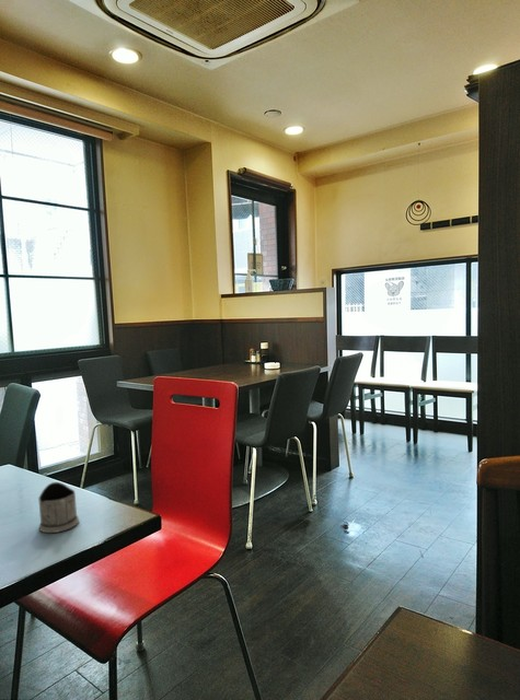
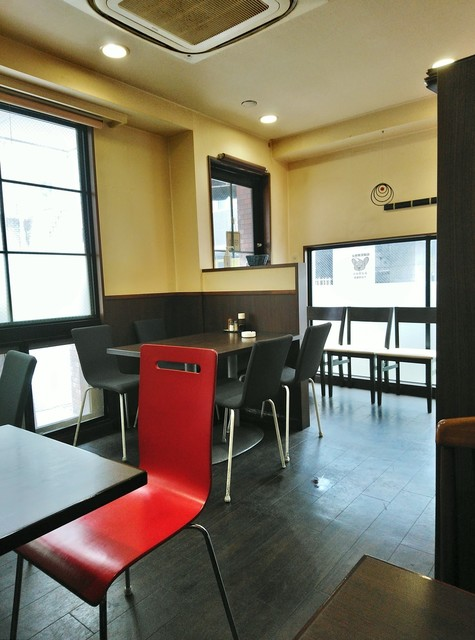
- tea glass holder [37,481,80,534]
